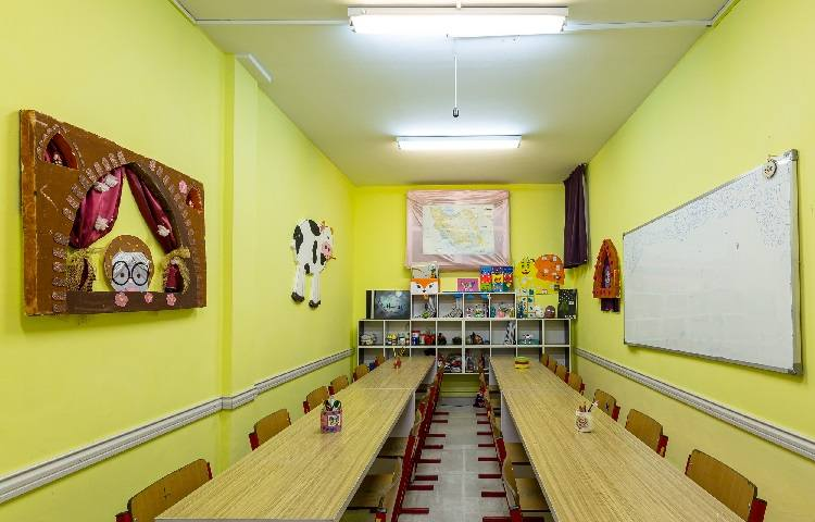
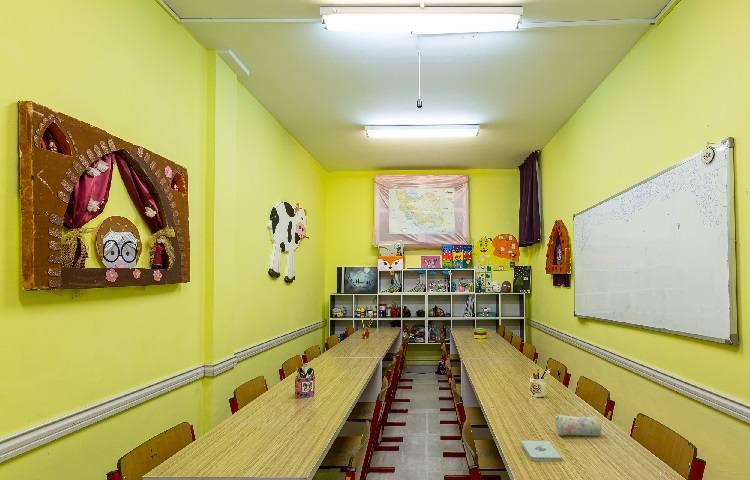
+ notepad [520,440,563,462]
+ pencil case [555,413,602,437]
